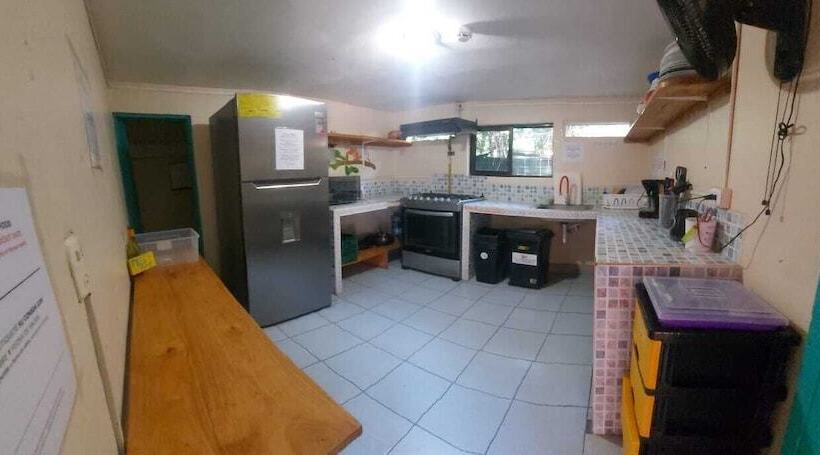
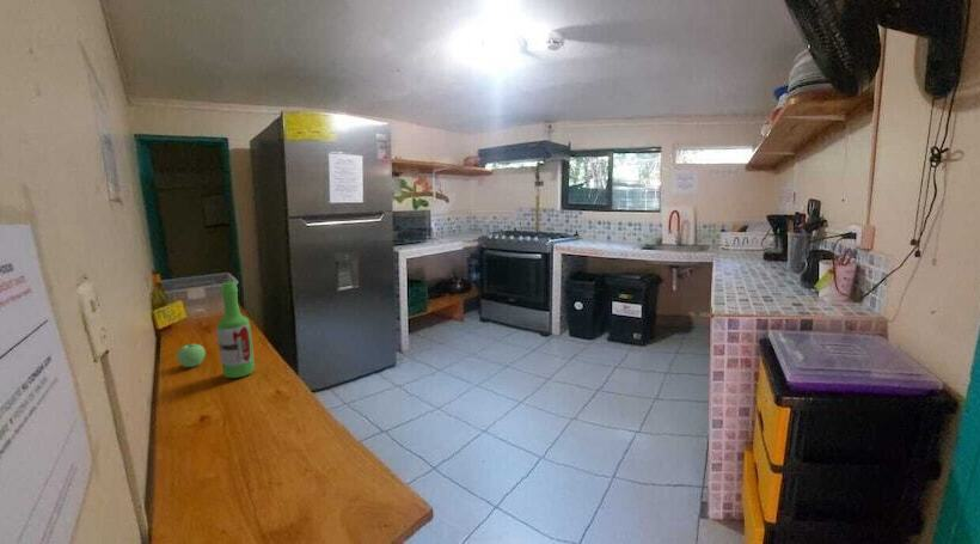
+ apple [176,343,207,368]
+ alcohol [215,281,256,379]
